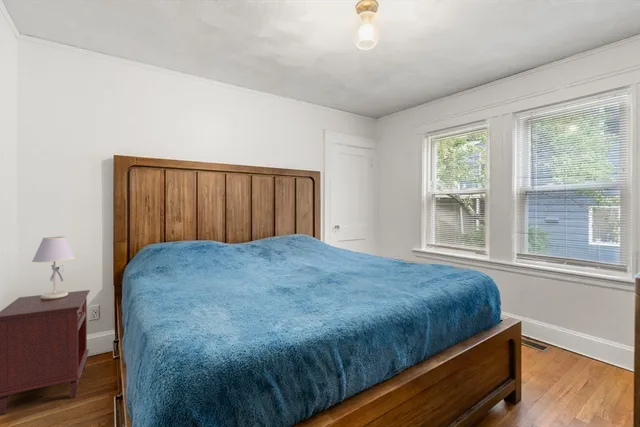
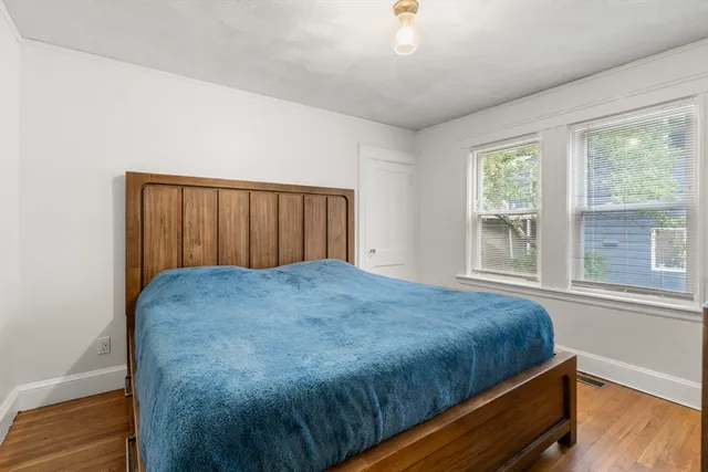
- nightstand [0,289,91,416]
- table lamp [31,236,76,300]
